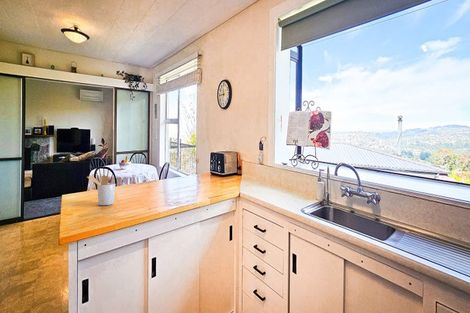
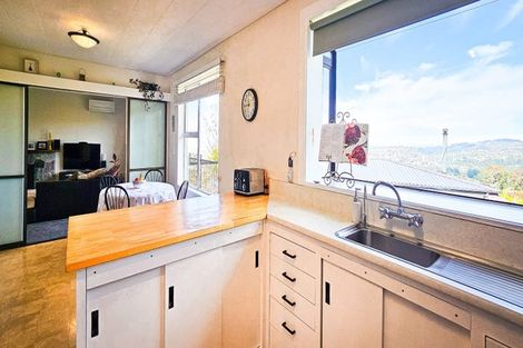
- utensil holder [87,174,116,206]
